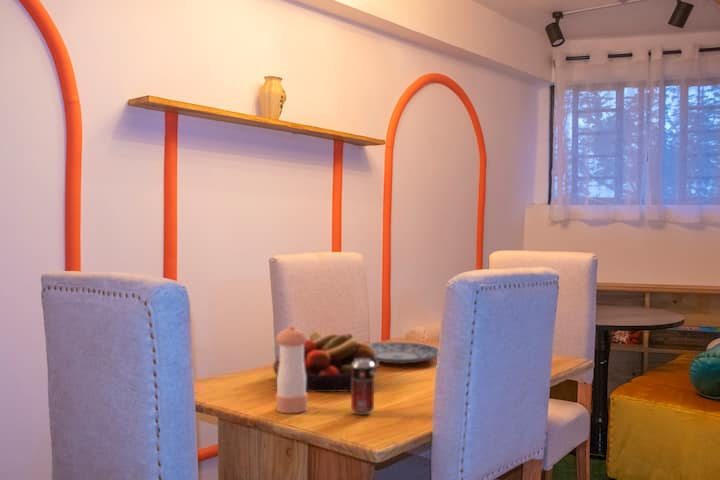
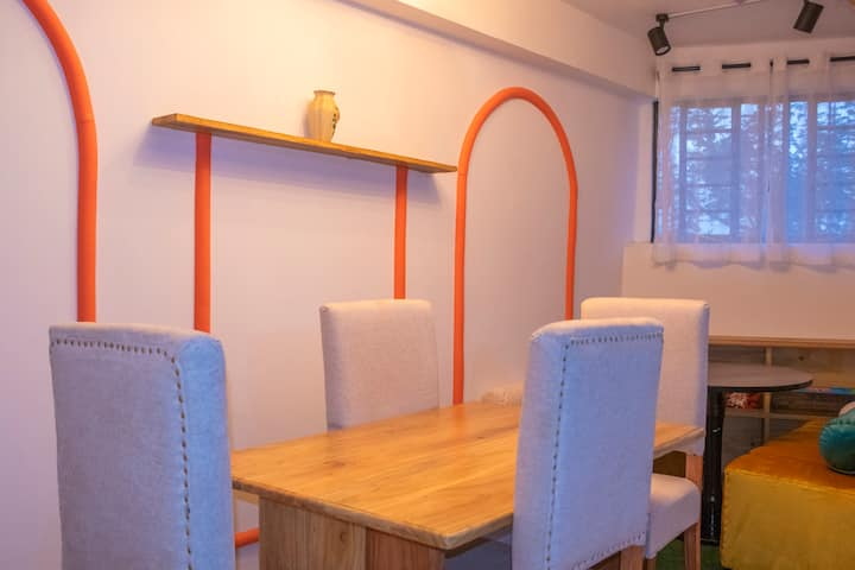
- beverage can [350,358,375,416]
- plate [366,341,439,365]
- fruit bowl [272,330,381,393]
- pepper shaker [275,325,308,414]
